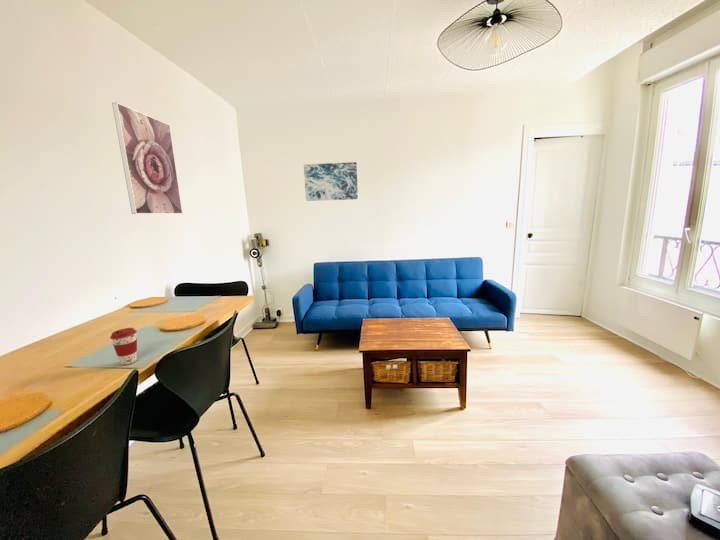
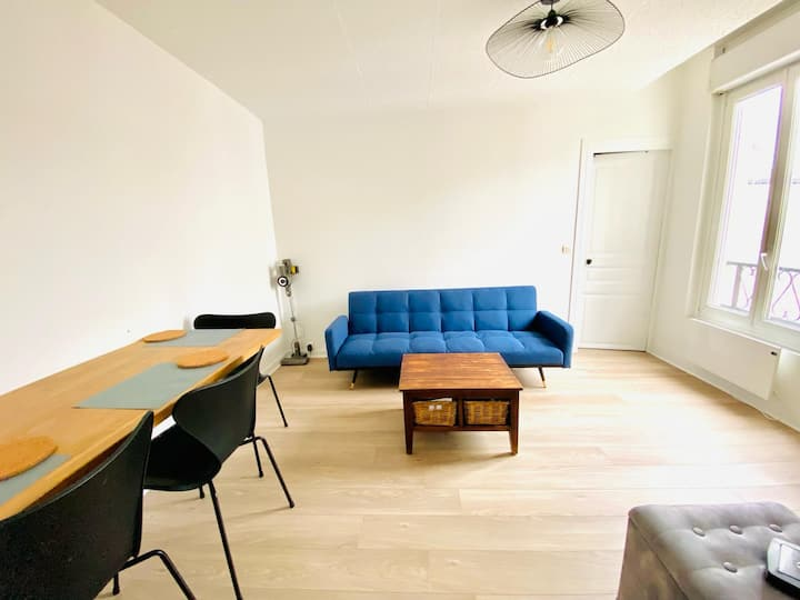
- coffee cup [109,327,138,366]
- wall art [303,161,359,202]
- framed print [111,101,184,215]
